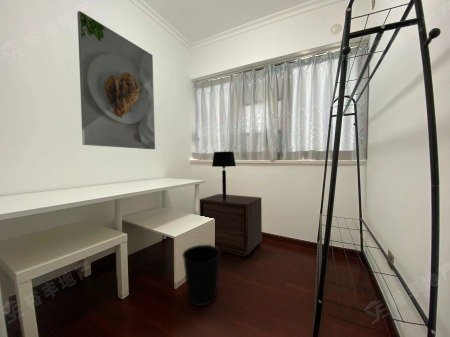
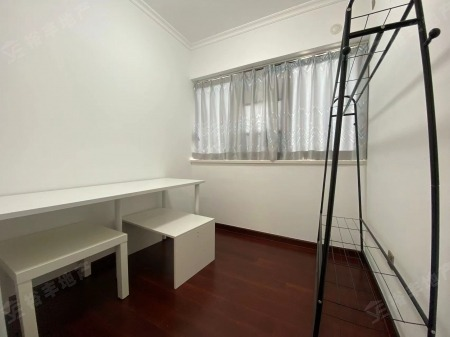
- wastebasket [181,244,221,307]
- nightstand [199,193,263,258]
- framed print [76,10,156,150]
- table lamp [211,151,237,198]
